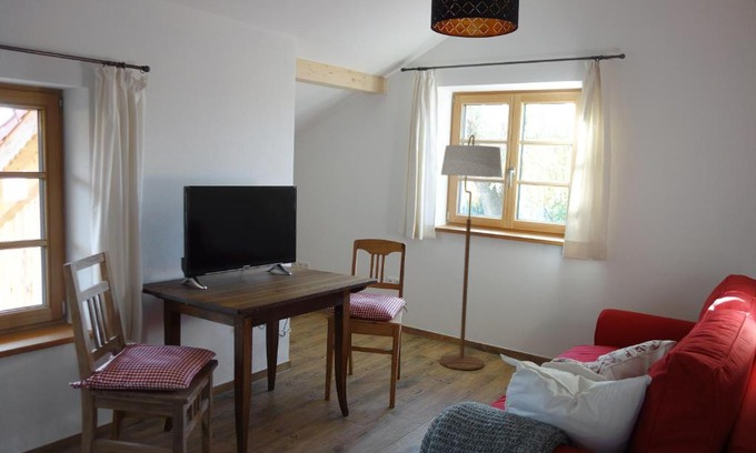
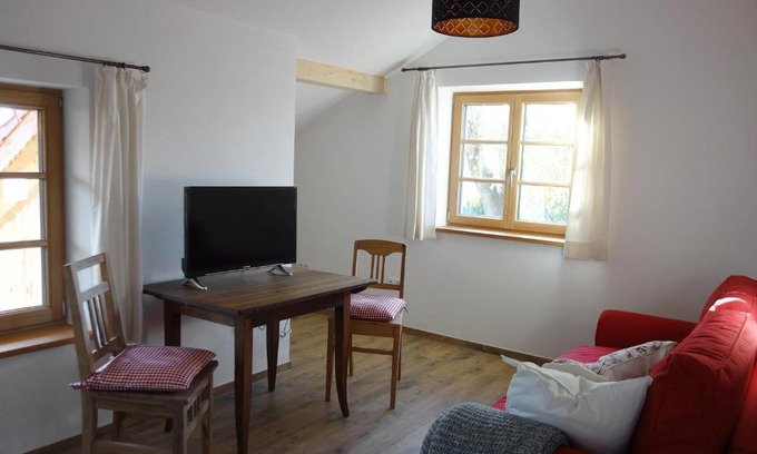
- floor lamp [438,133,504,371]
